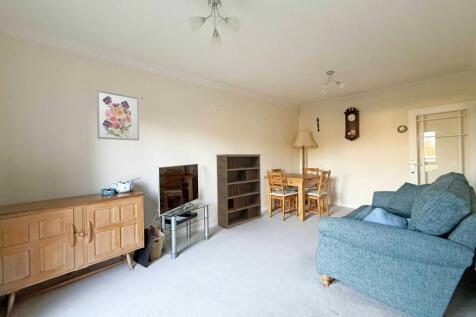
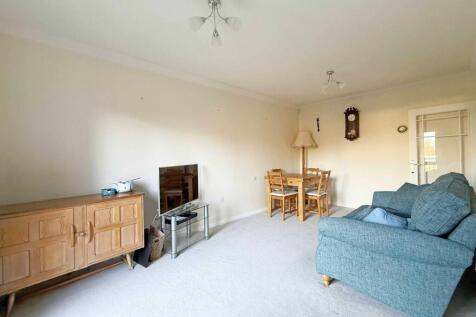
- wall art [96,89,140,142]
- bookshelf [215,153,262,229]
